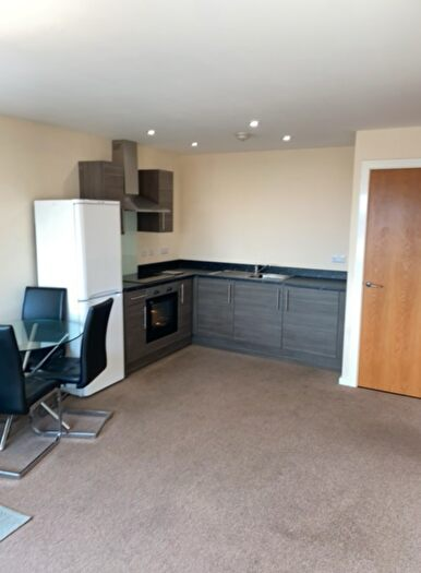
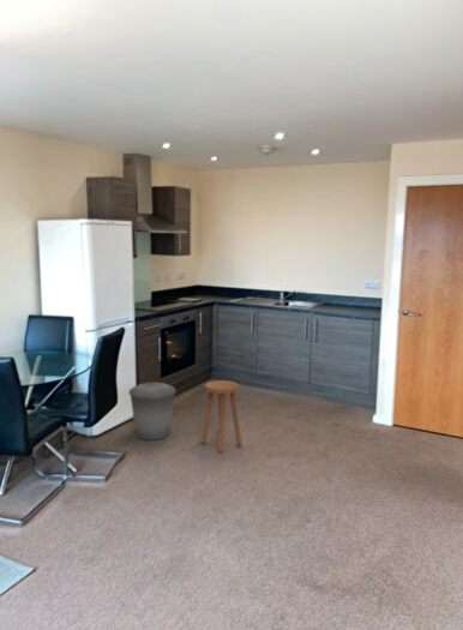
+ stool [199,379,243,454]
+ trash can [127,380,178,440]
